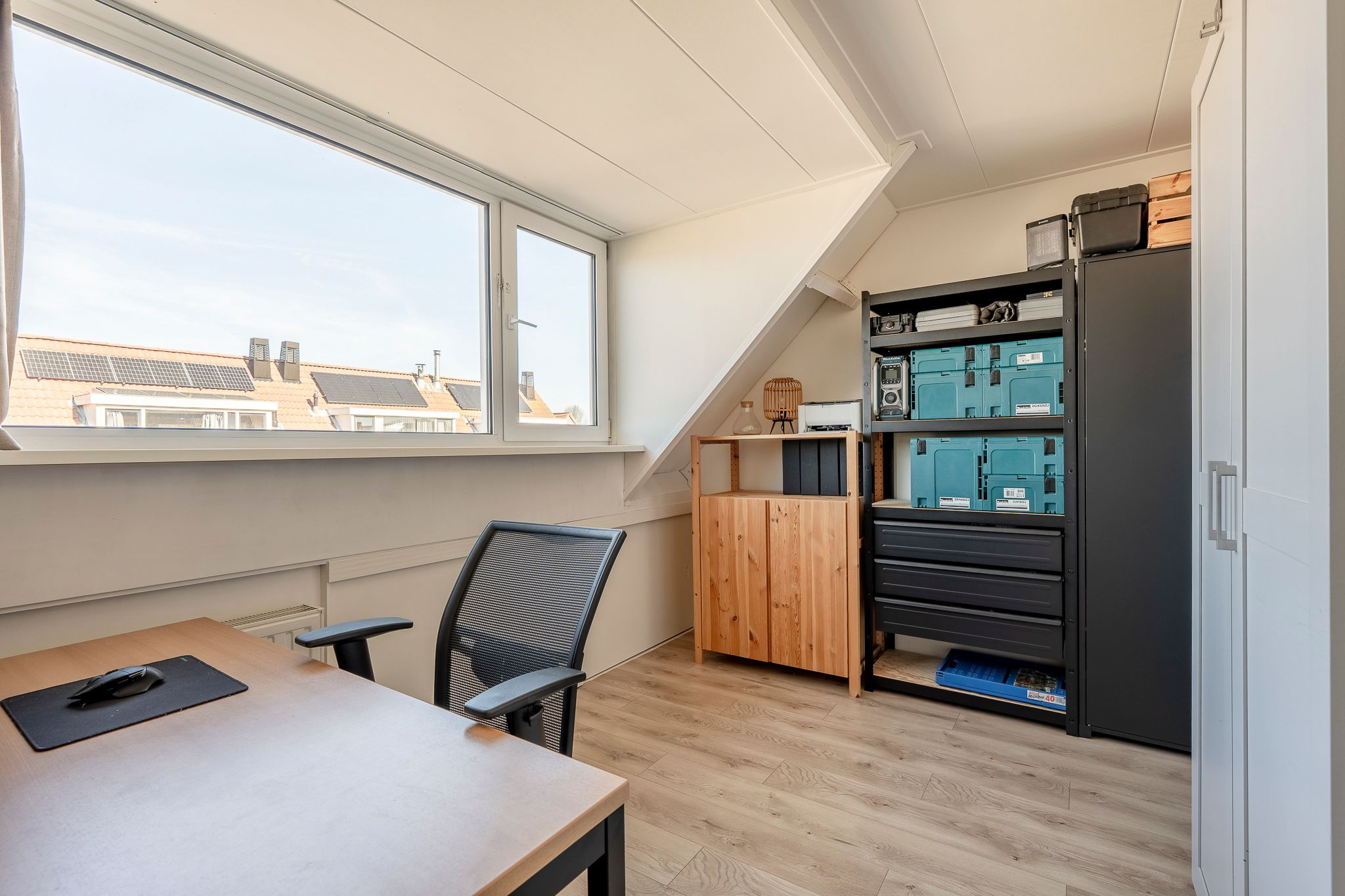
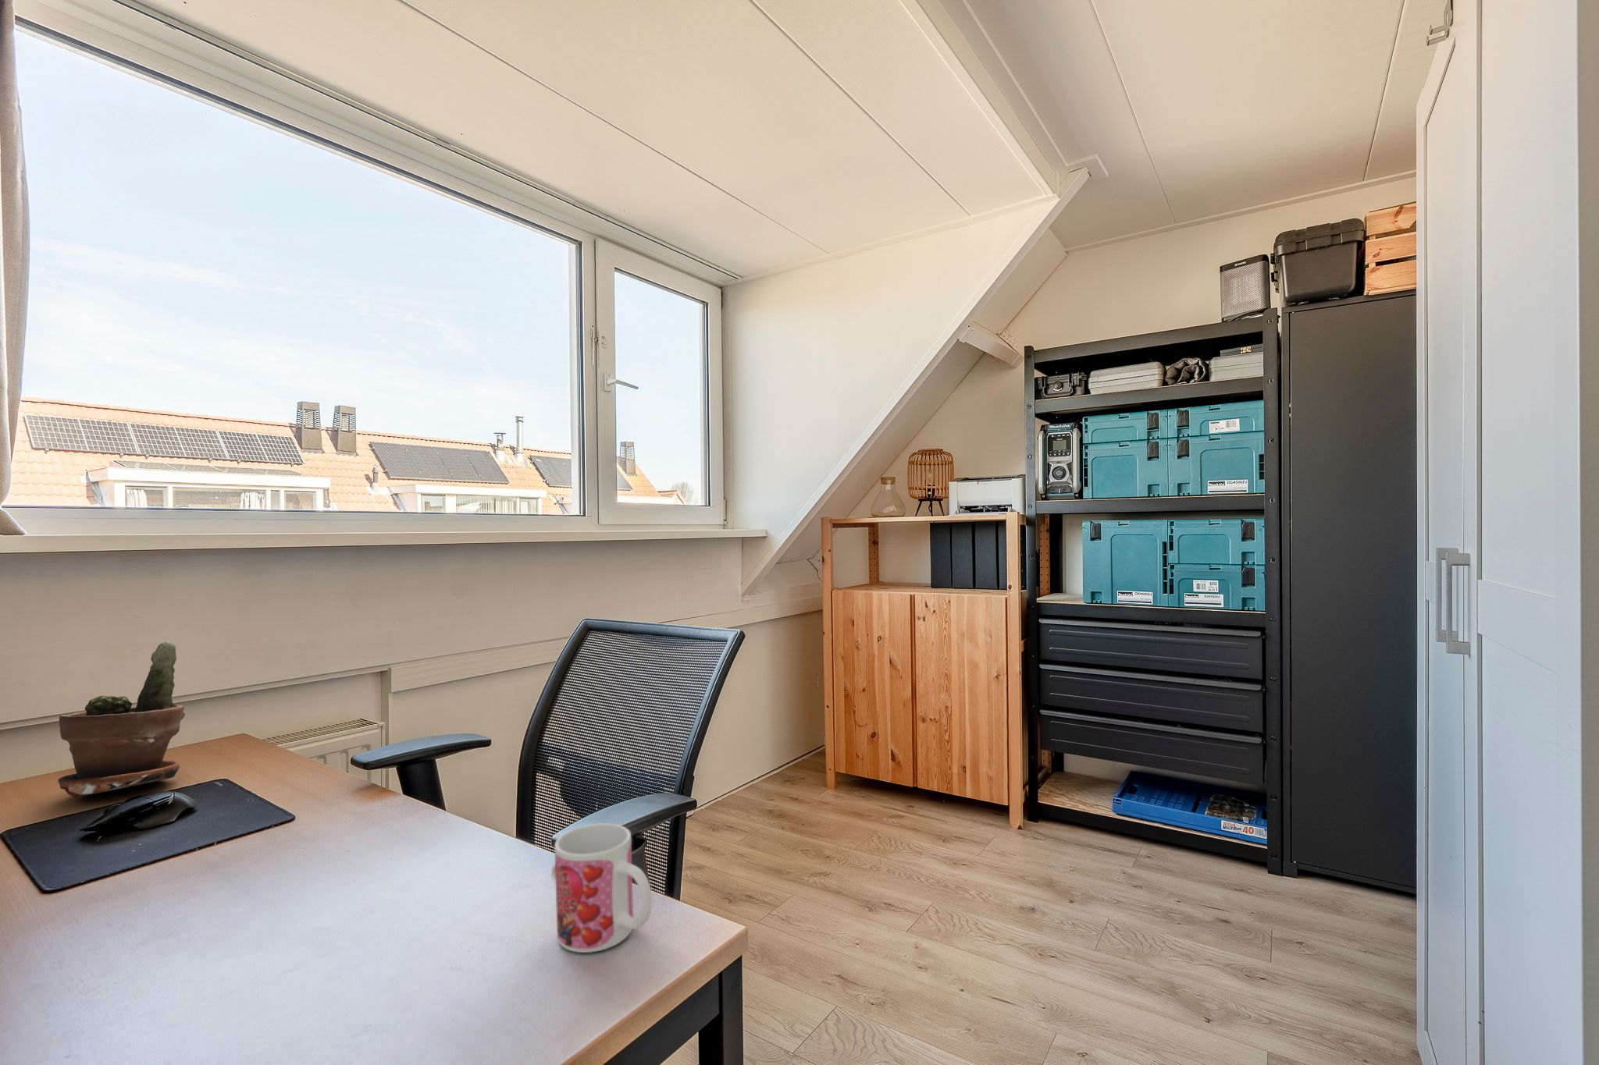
+ mug [554,823,651,953]
+ potted plant [57,641,185,799]
